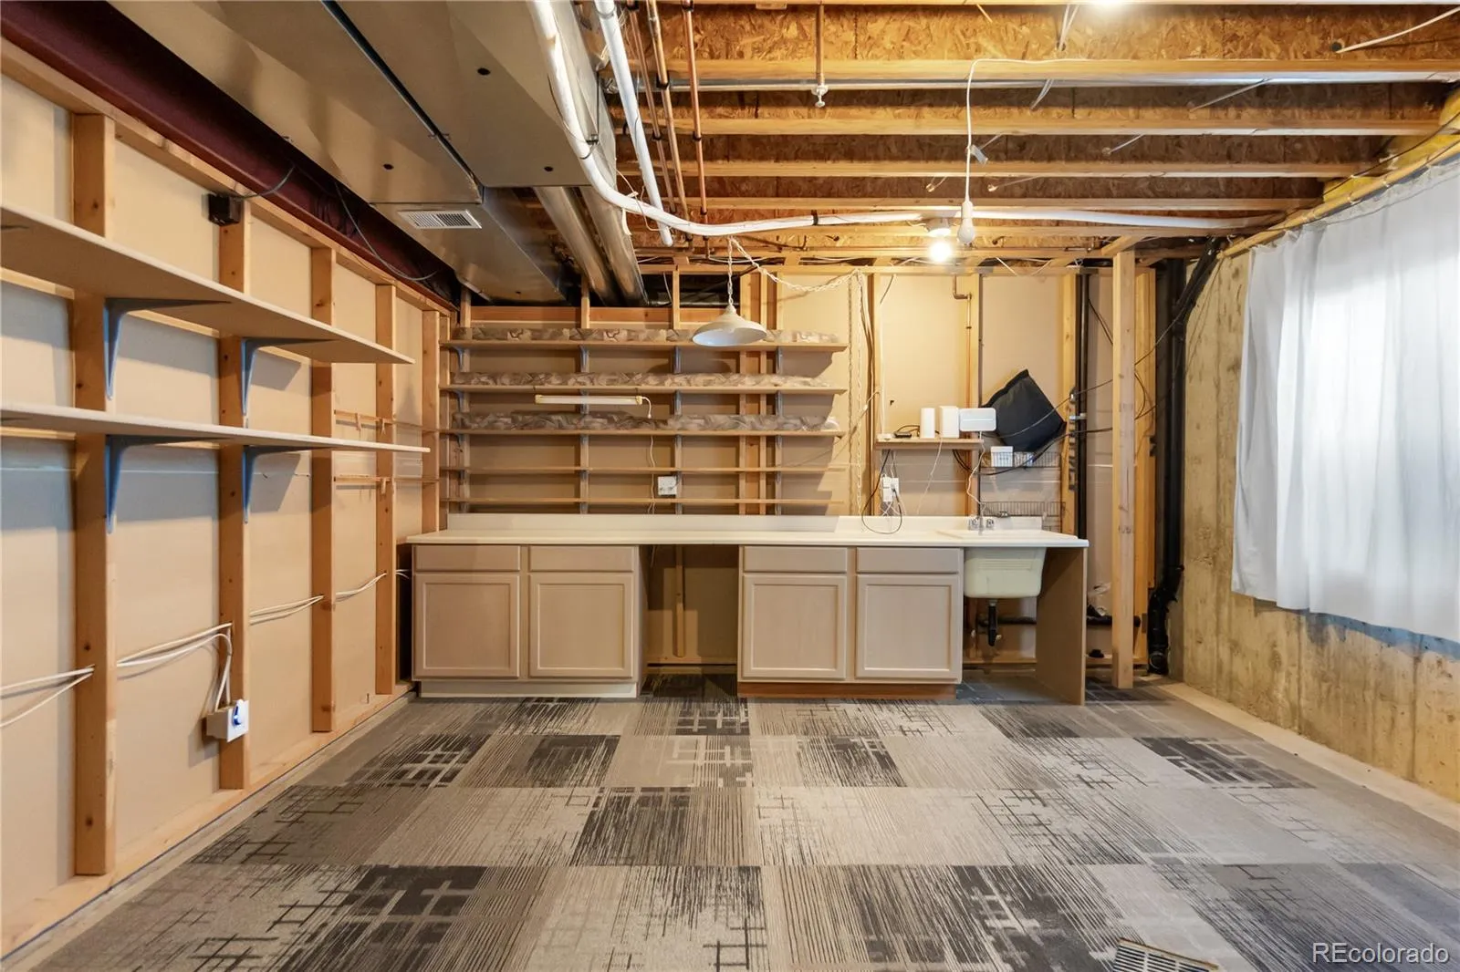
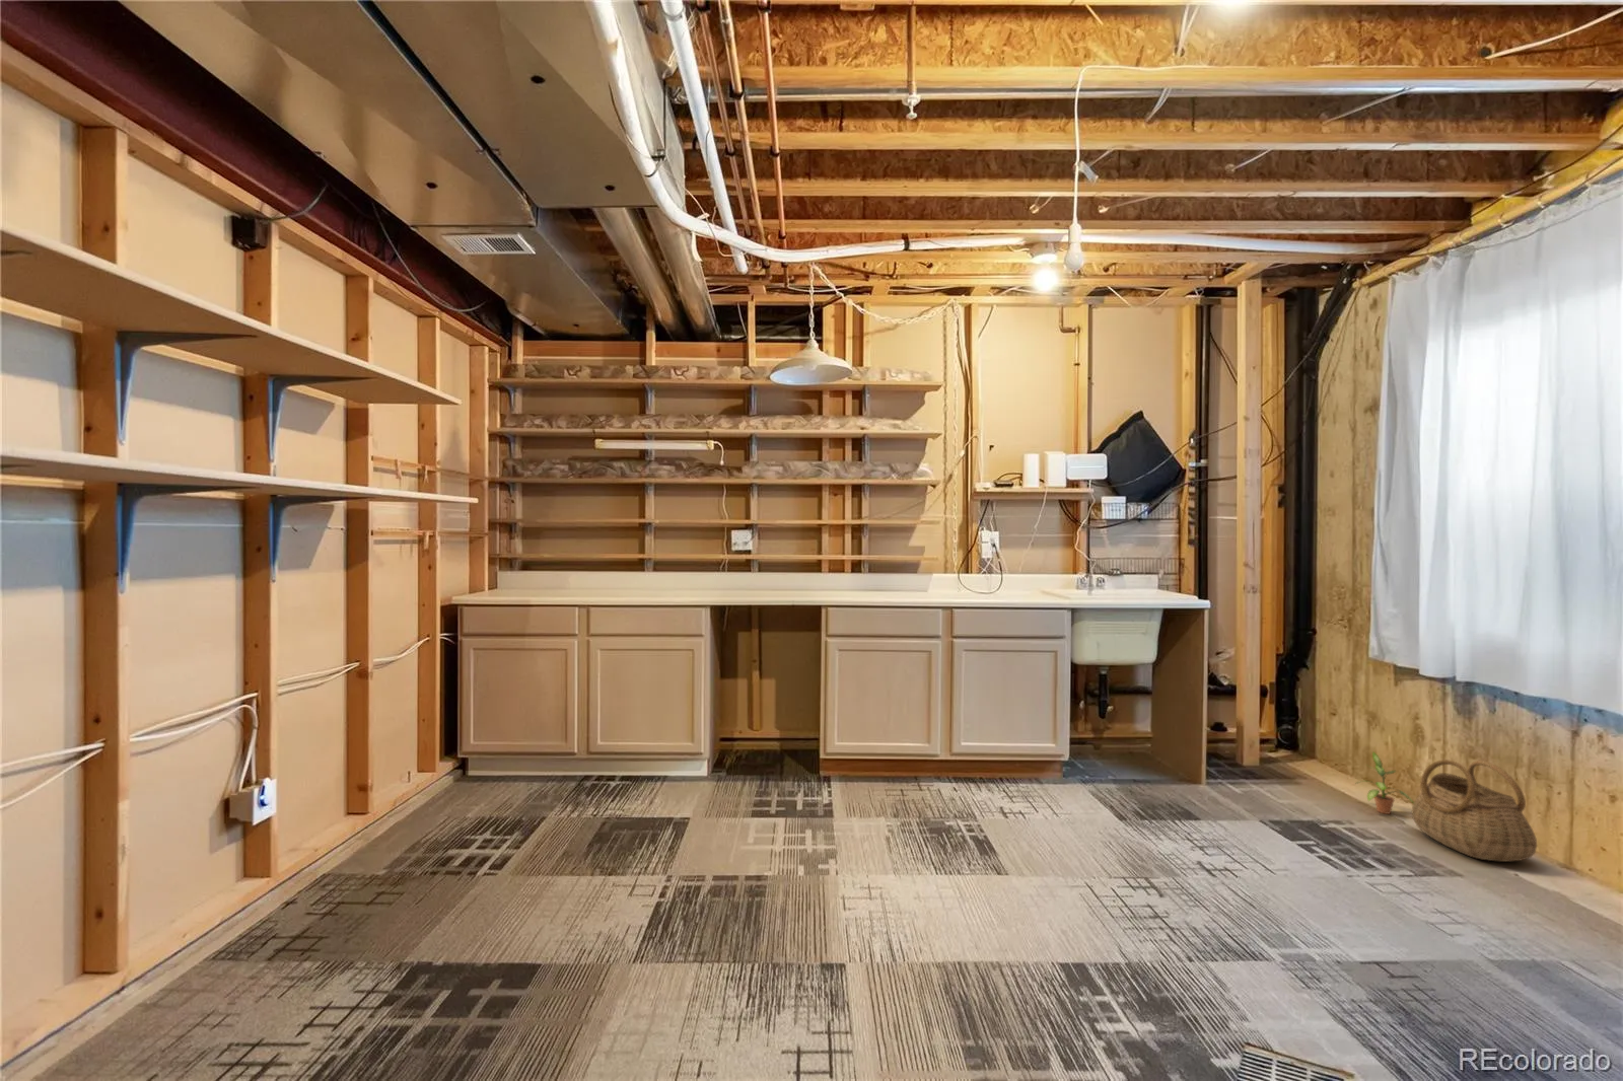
+ basket [1411,759,1537,863]
+ potted plant [1355,750,1415,816]
